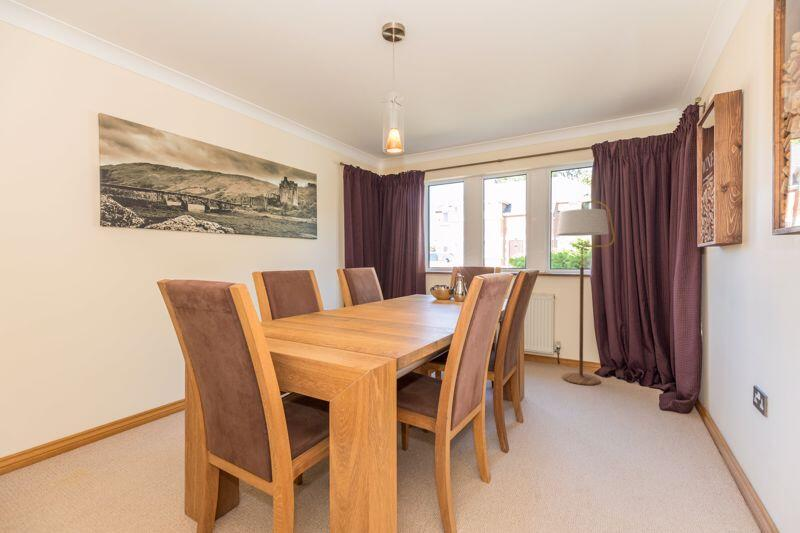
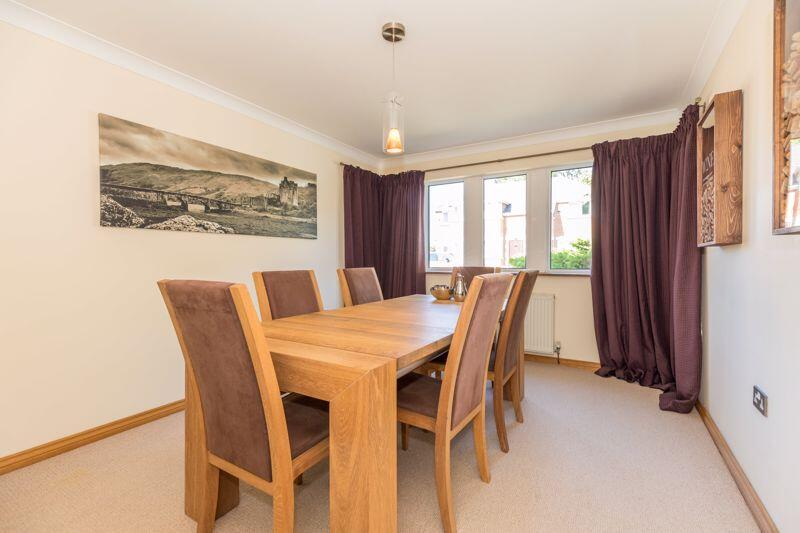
- floor lamp [556,200,616,386]
